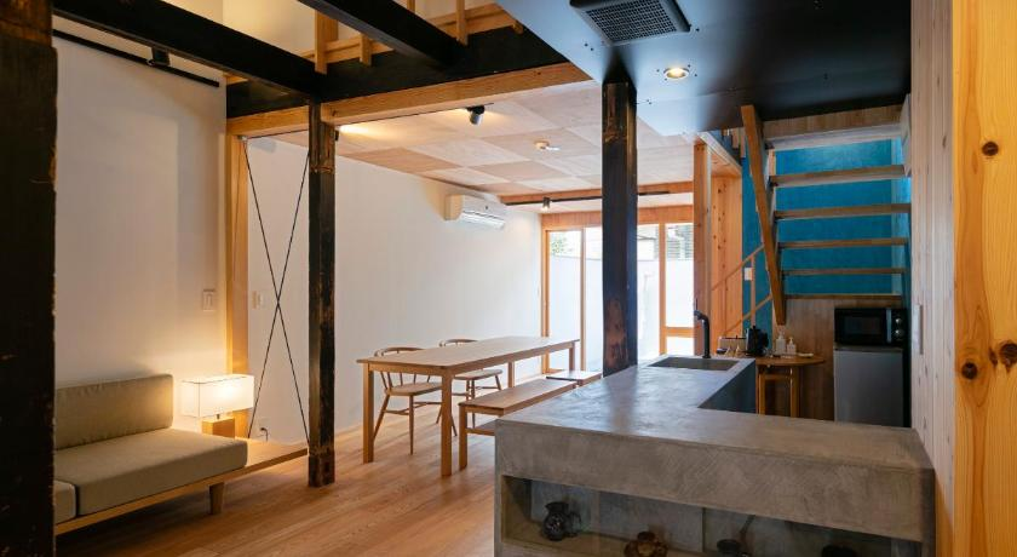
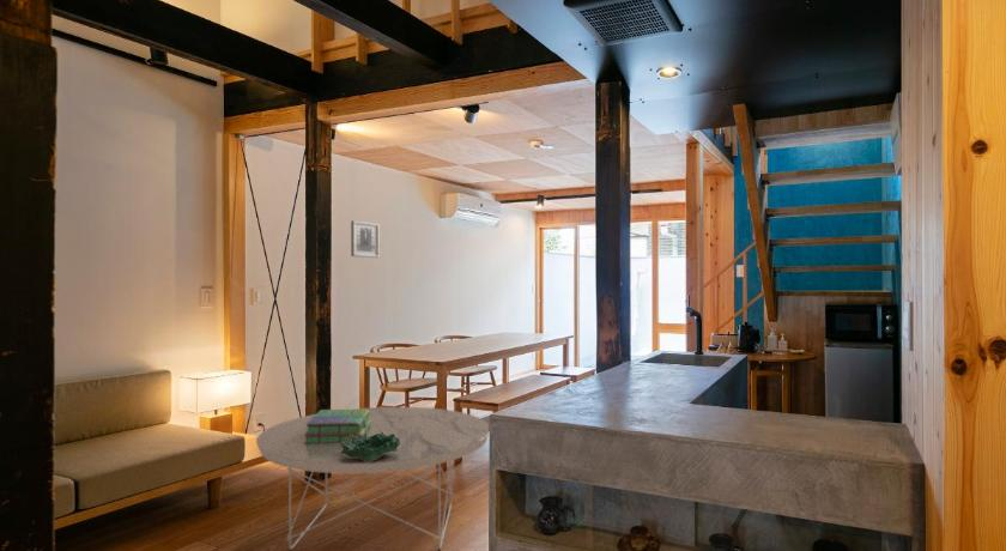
+ stack of books [304,407,371,443]
+ coffee table [255,406,490,551]
+ wall art [350,219,380,259]
+ decorative bowl [340,431,401,462]
